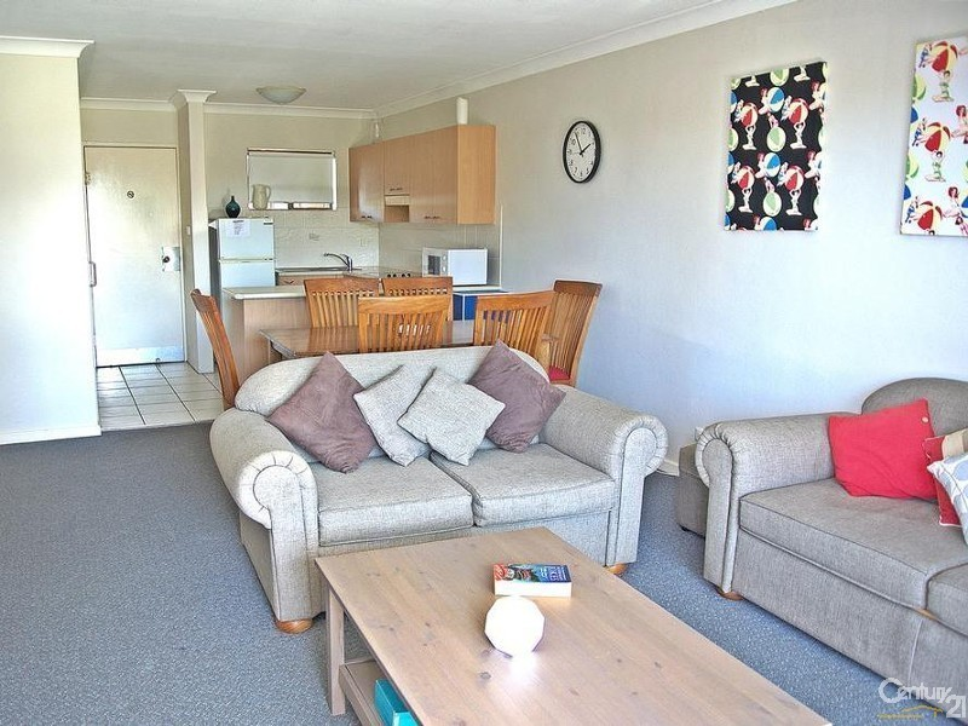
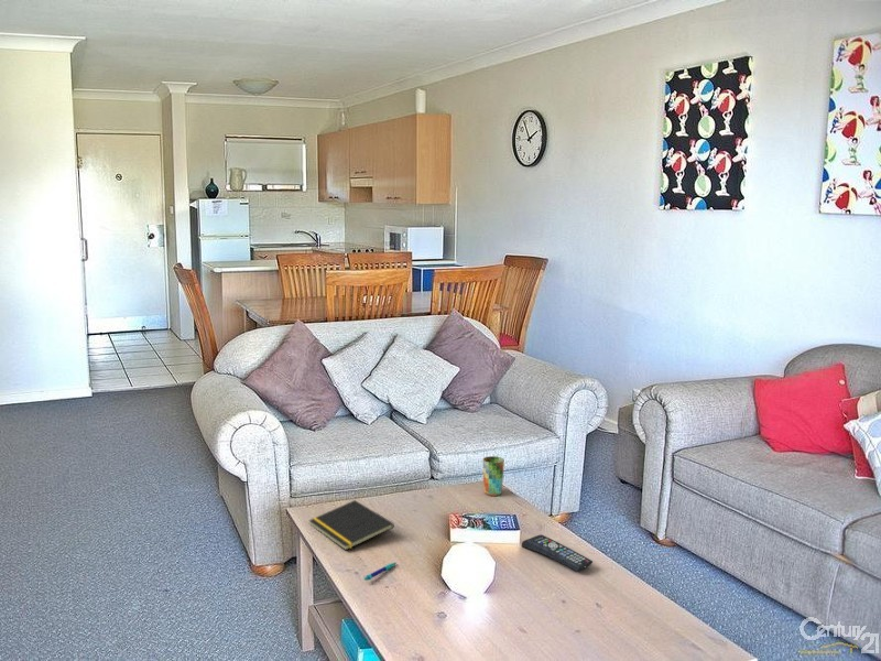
+ notepad [308,499,395,551]
+ pen [363,562,398,582]
+ remote control [521,533,594,572]
+ cup [482,455,505,497]
